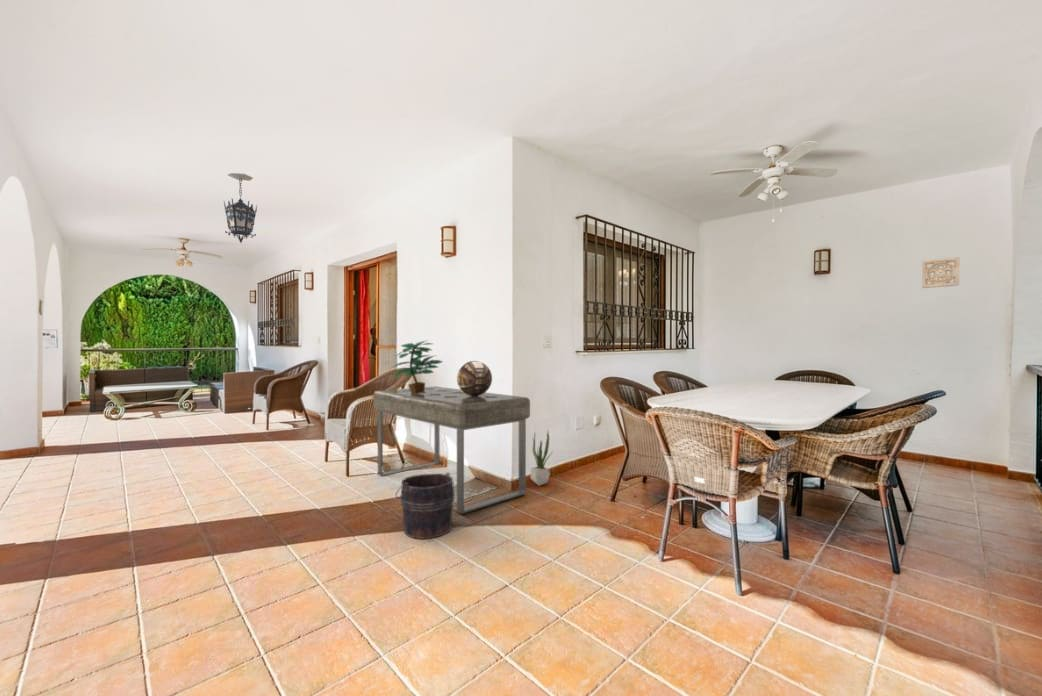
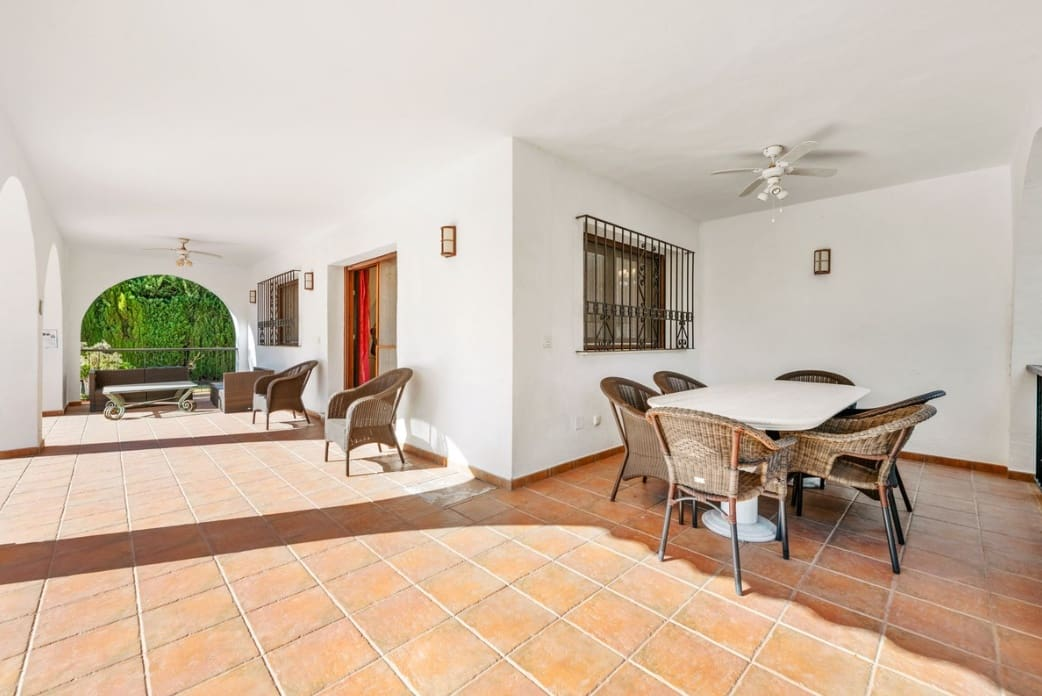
- hanging lantern [223,172,258,244]
- bench [373,385,531,515]
- potted plant [390,339,444,394]
- potted plant [529,429,554,487]
- wall ornament [921,257,960,289]
- decorative bowl [456,360,493,396]
- bucket [395,471,456,540]
